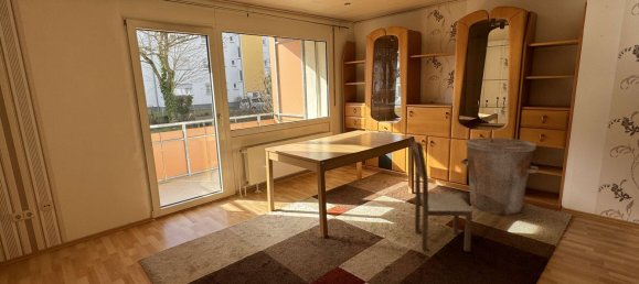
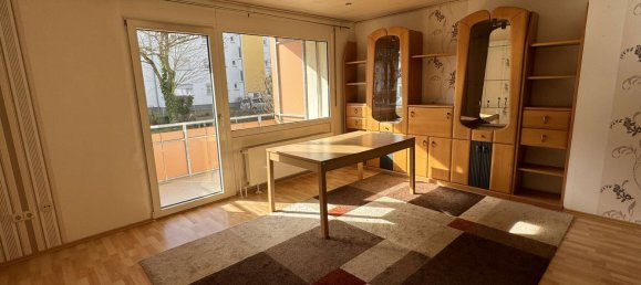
- chair [408,135,475,252]
- trash can [460,136,540,216]
